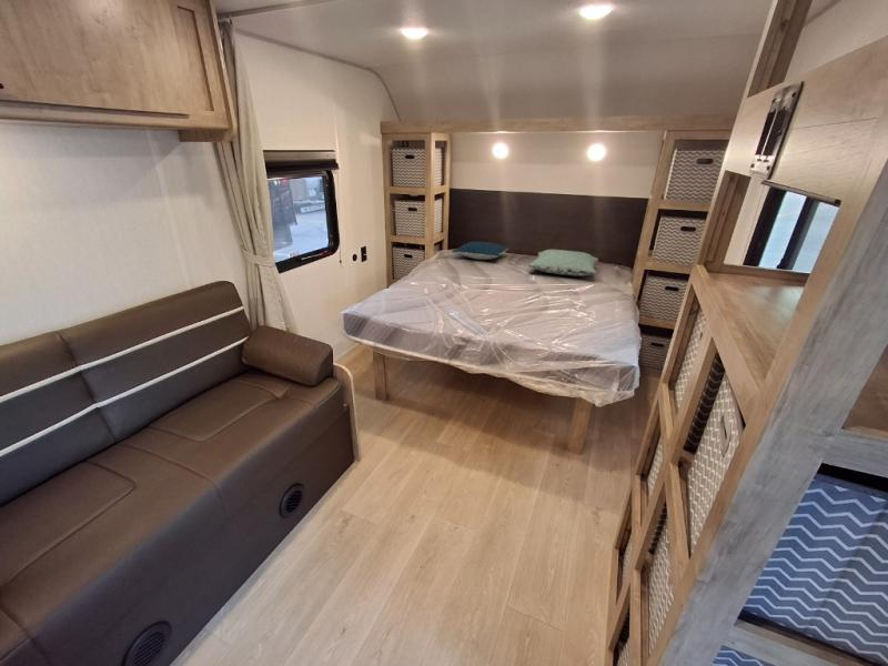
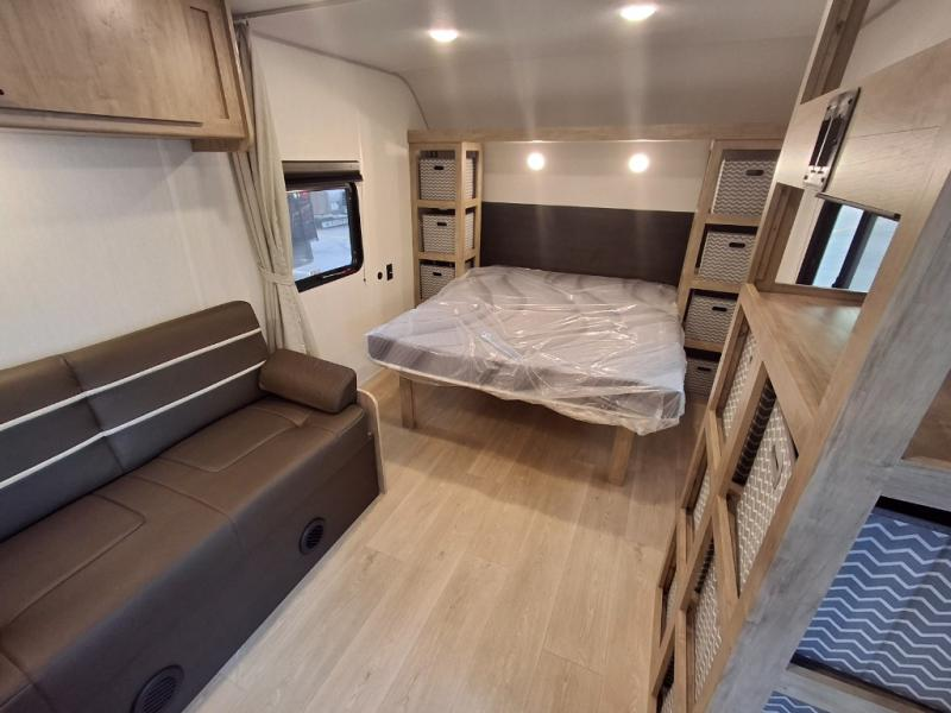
- pillow [527,249,599,278]
- pillow [452,241,511,261]
